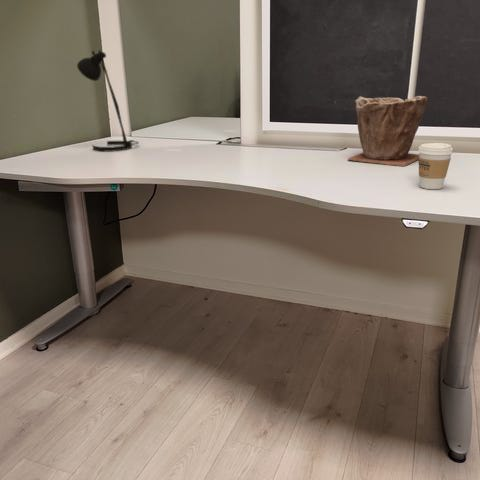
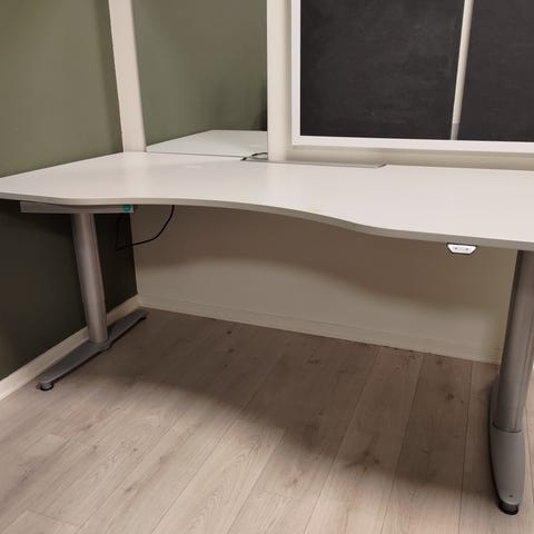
- coffee cup [417,142,454,190]
- desk lamp [76,49,140,152]
- plant pot [347,95,428,167]
